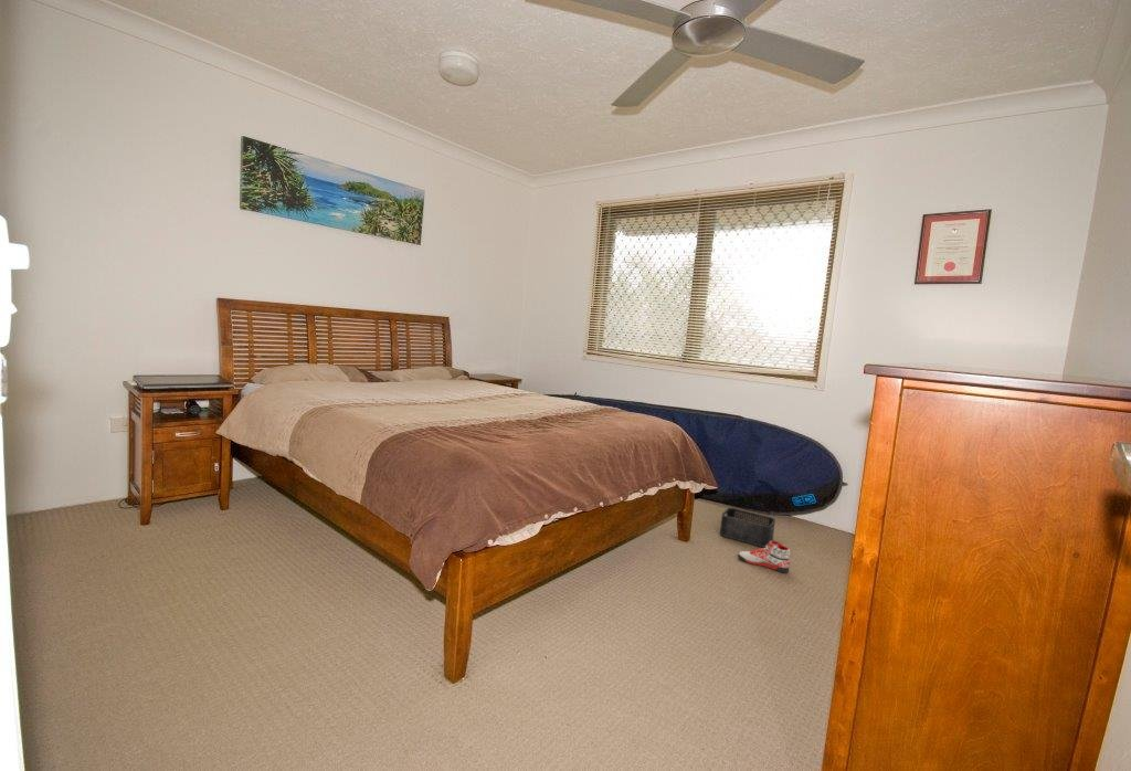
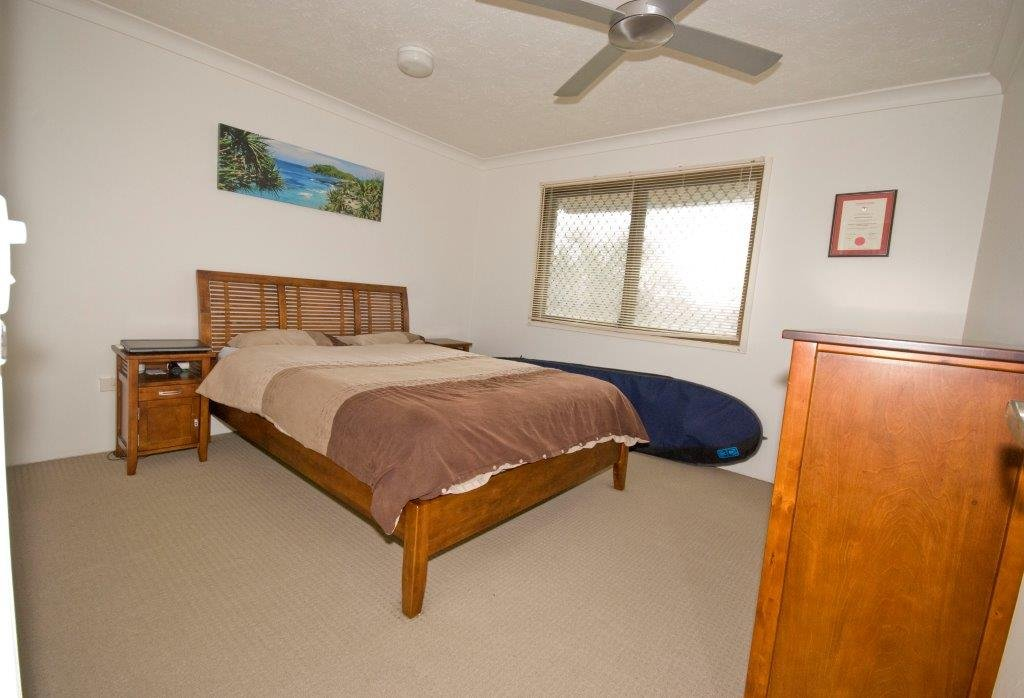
- sneaker [737,540,791,574]
- storage bin [719,507,776,548]
